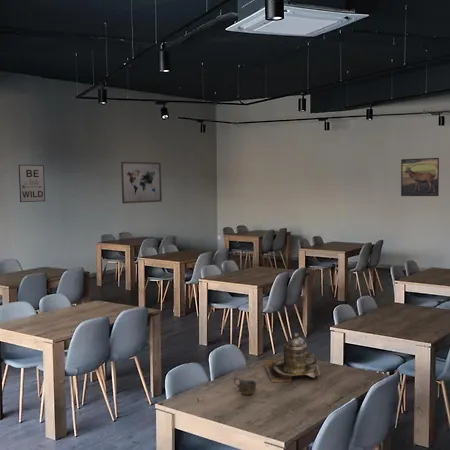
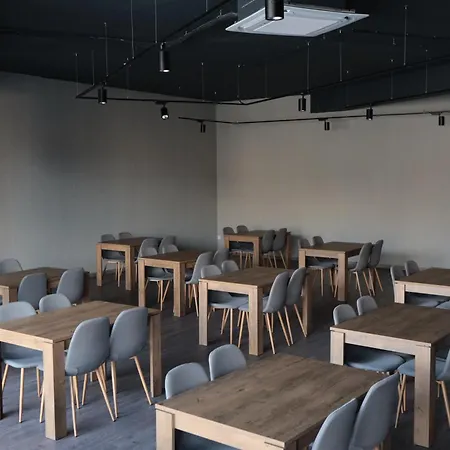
- cup [232,376,258,396]
- wall art [120,161,163,205]
- wall art [18,164,46,203]
- teapot [263,332,321,383]
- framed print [400,157,440,197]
